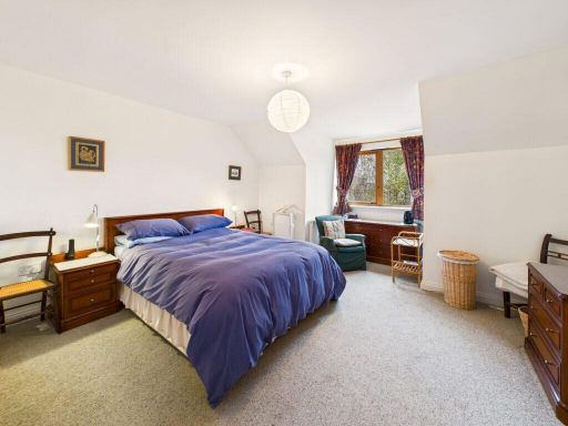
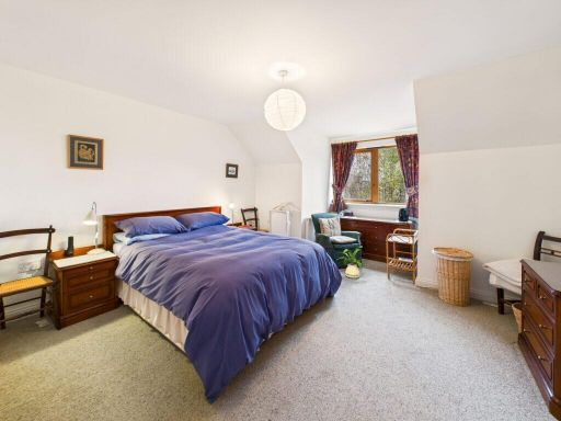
+ house plant [337,246,366,278]
